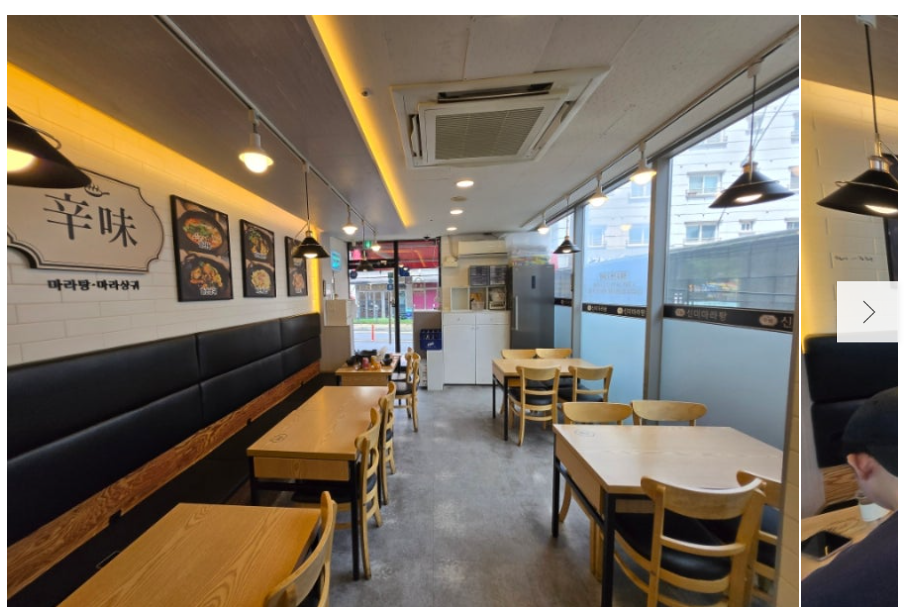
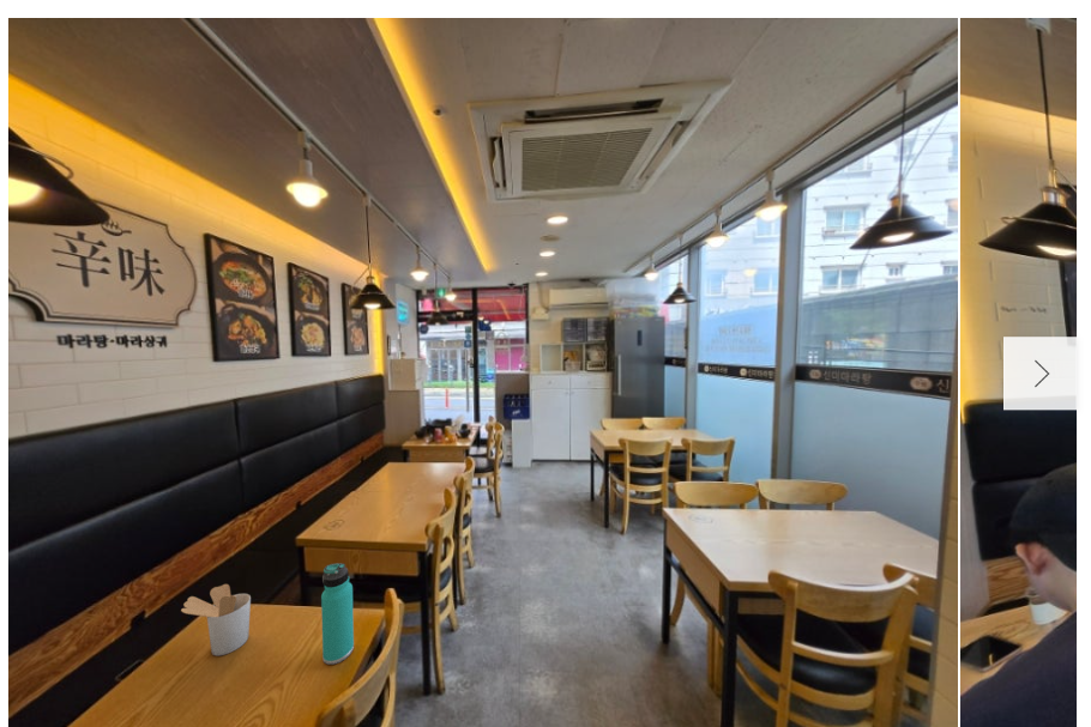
+ thermos bottle [320,563,355,666]
+ utensil holder [180,583,252,656]
